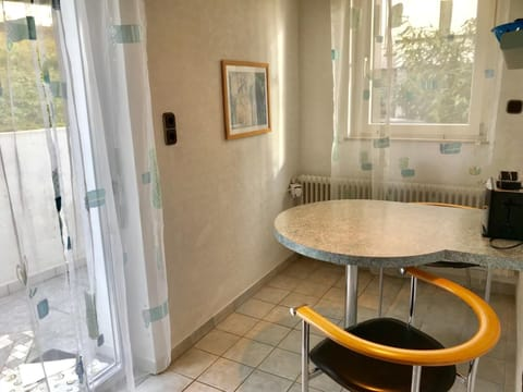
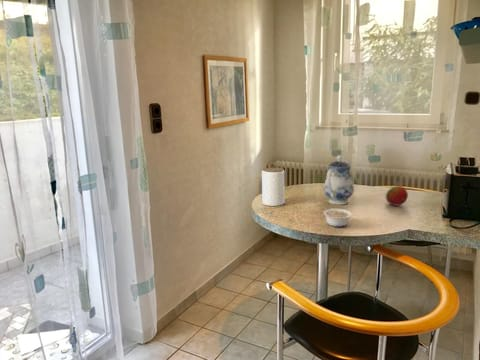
+ legume [322,208,353,228]
+ jar [261,167,286,207]
+ teapot [323,154,355,206]
+ fruit [385,185,409,207]
